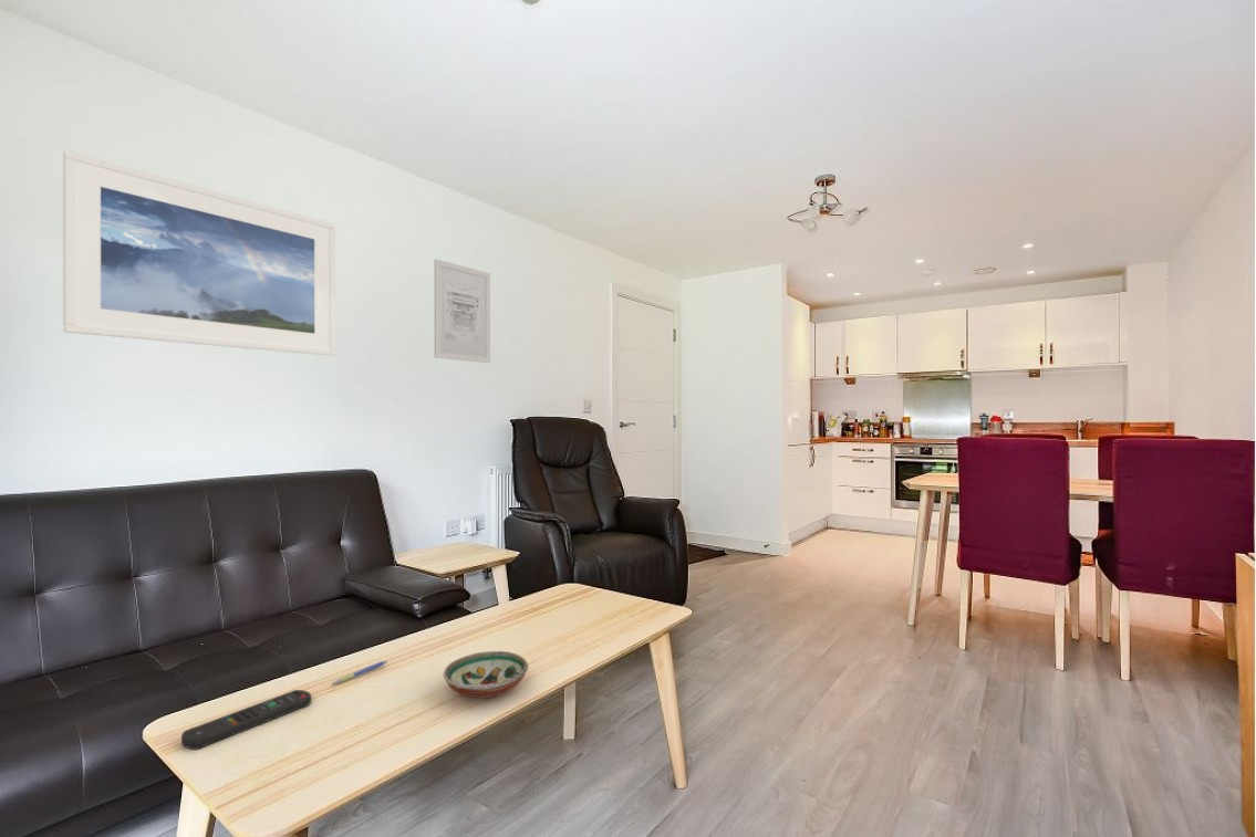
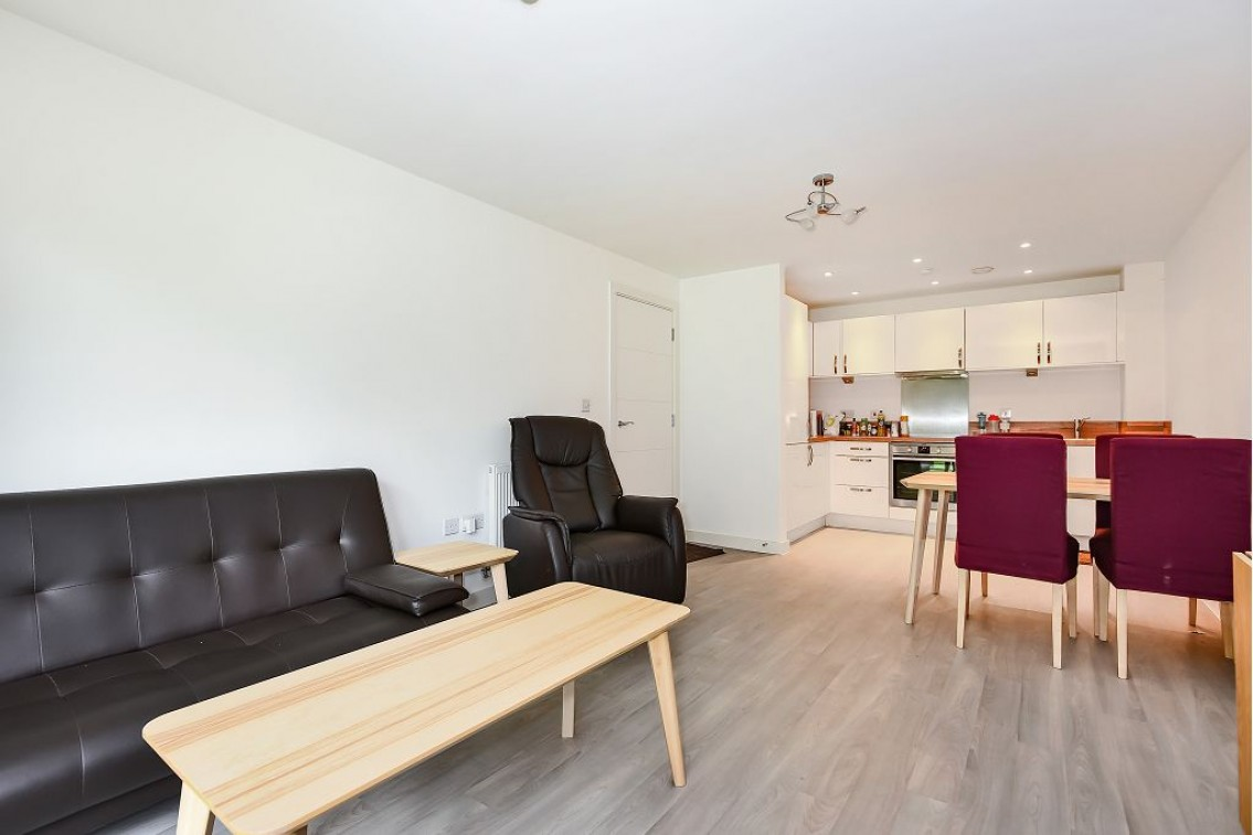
- wall art [434,258,491,364]
- remote control [180,689,312,751]
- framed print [62,149,336,357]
- decorative bowl [443,650,529,699]
- pen [331,659,388,686]
